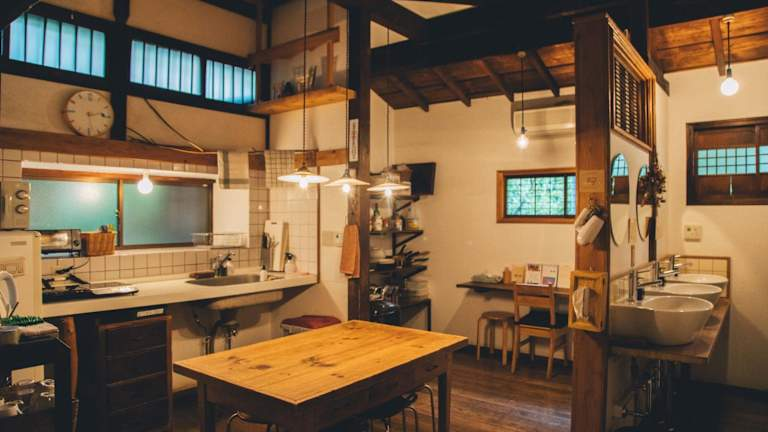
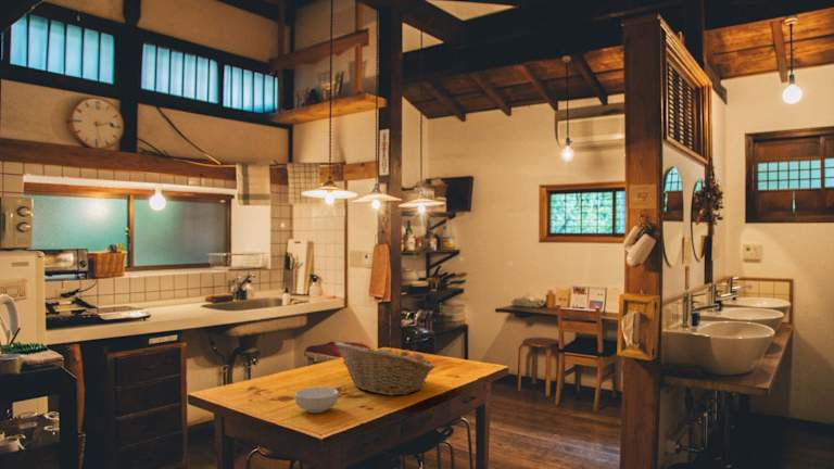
+ cereal bowl [294,386,339,414]
+ fruit basket [333,341,437,396]
